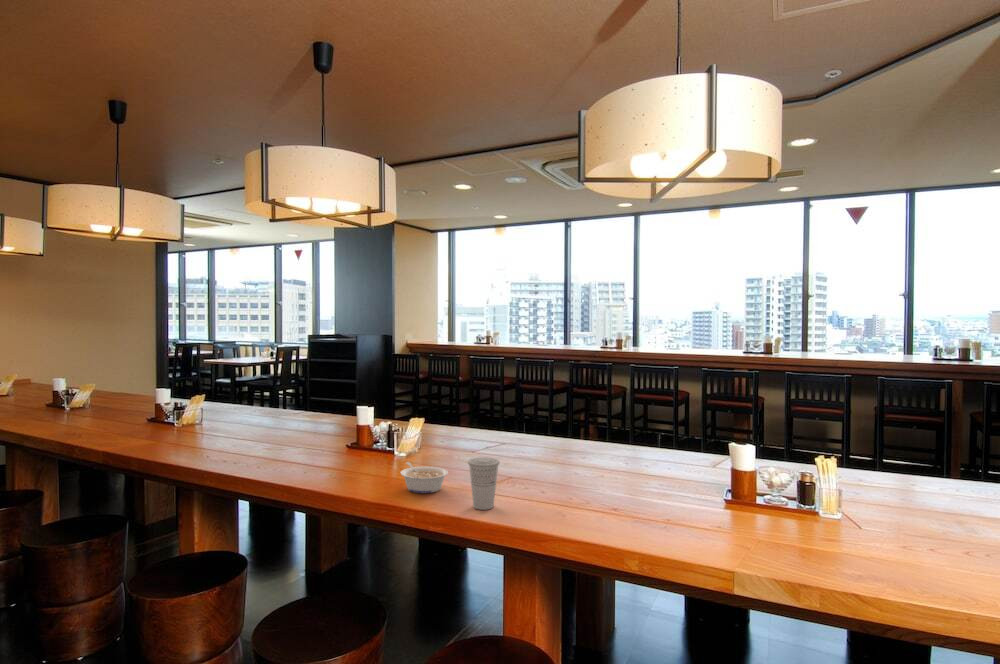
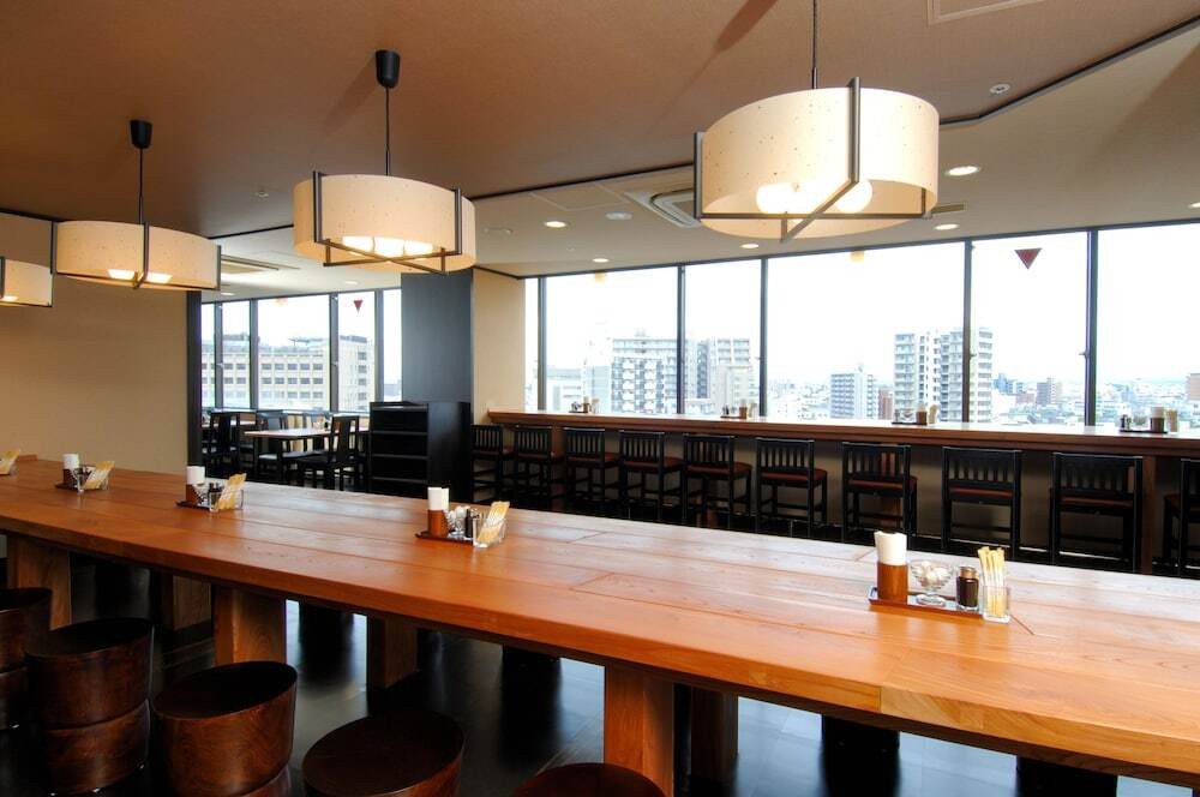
- cup [467,456,501,511]
- legume [399,461,449,494]
